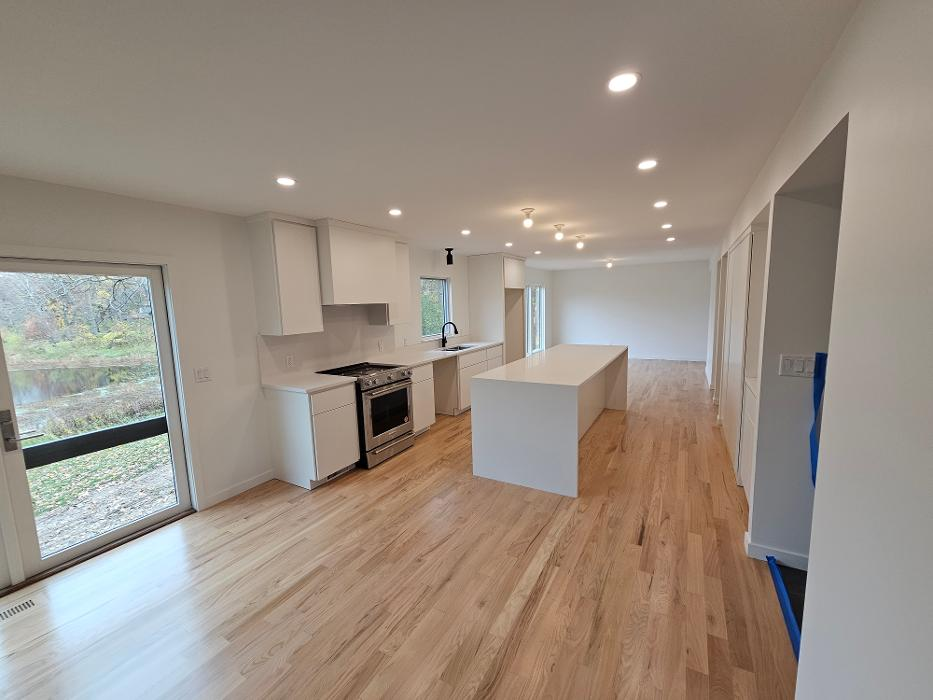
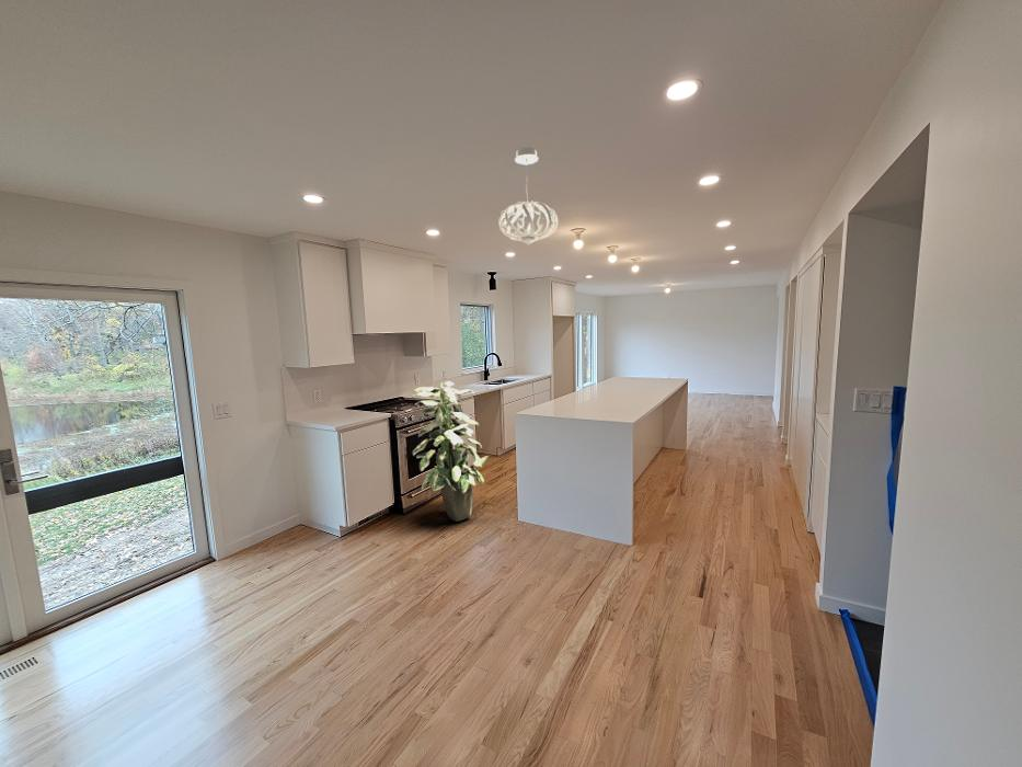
+ pendant light [497,146,559,245]
+ indoor plant [411,380,490,523]
